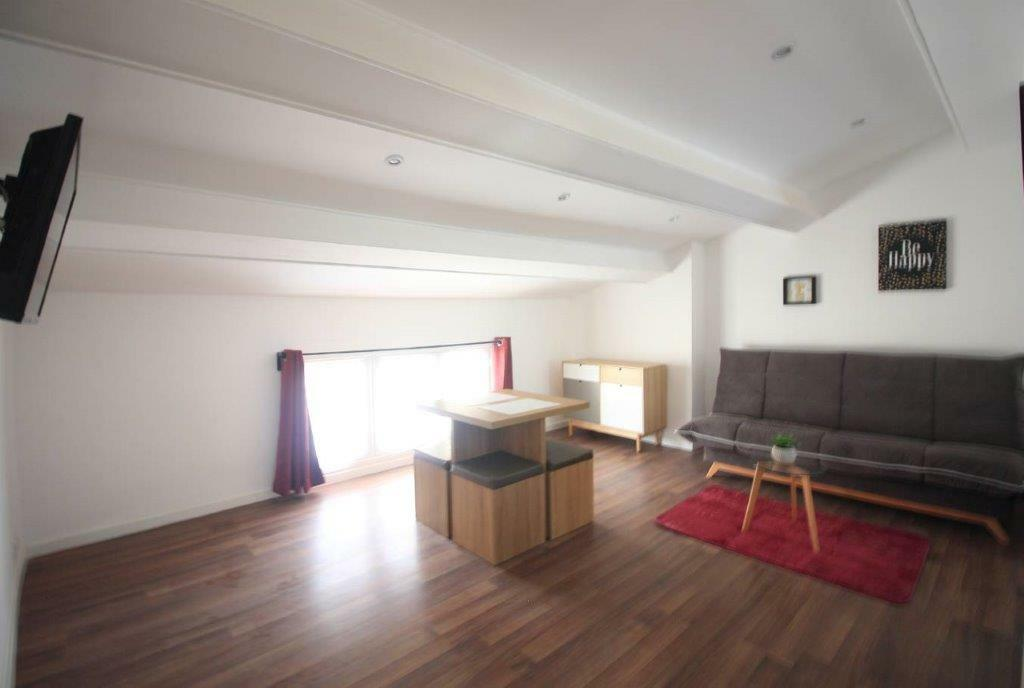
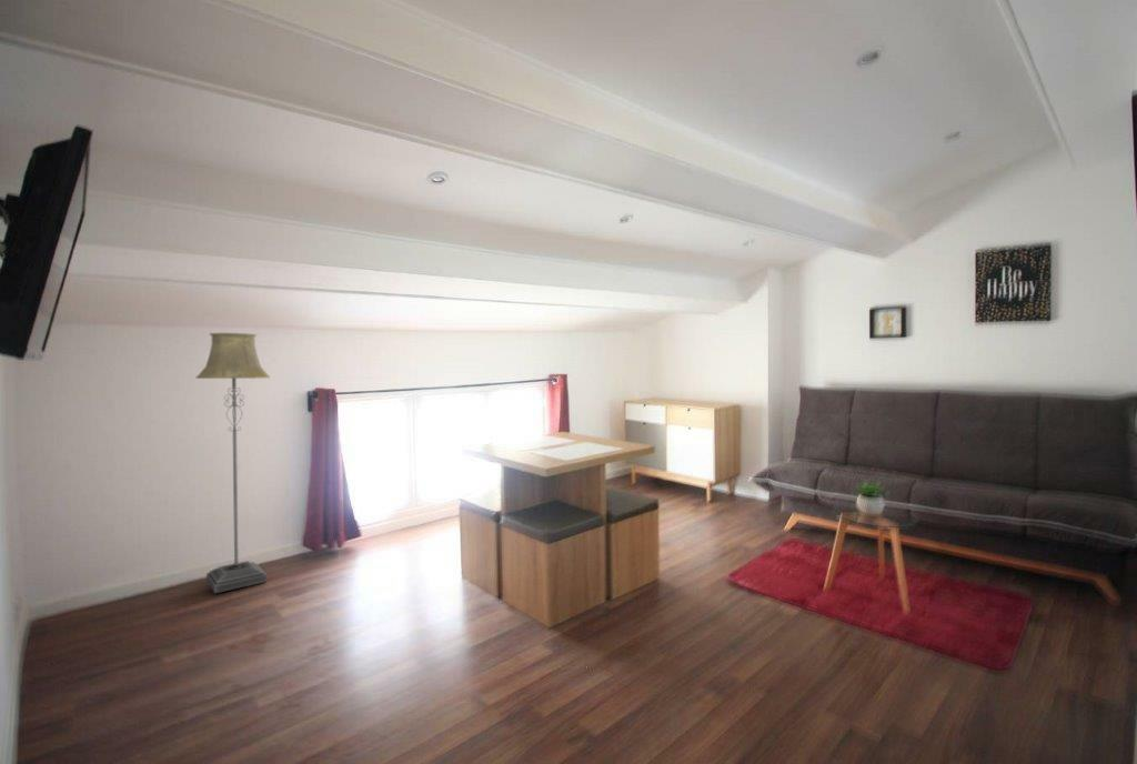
+ floor lamp [194,332,271,594]
